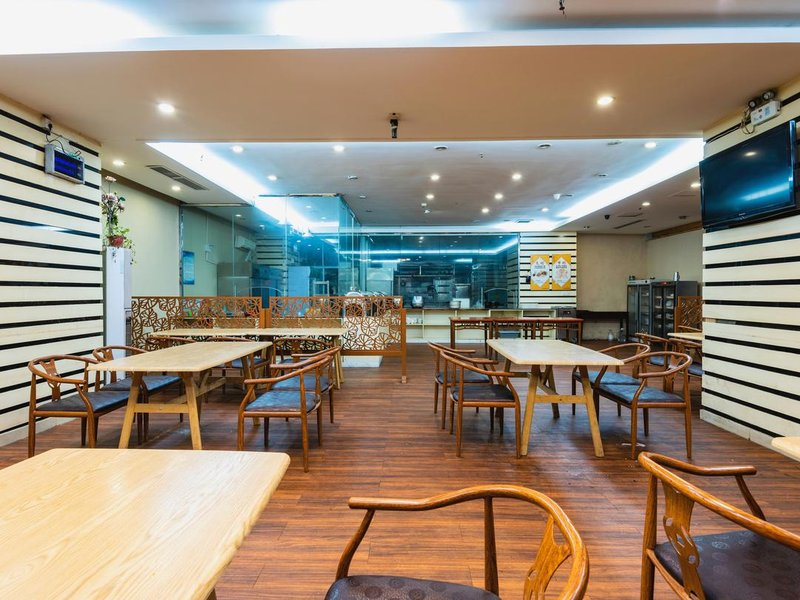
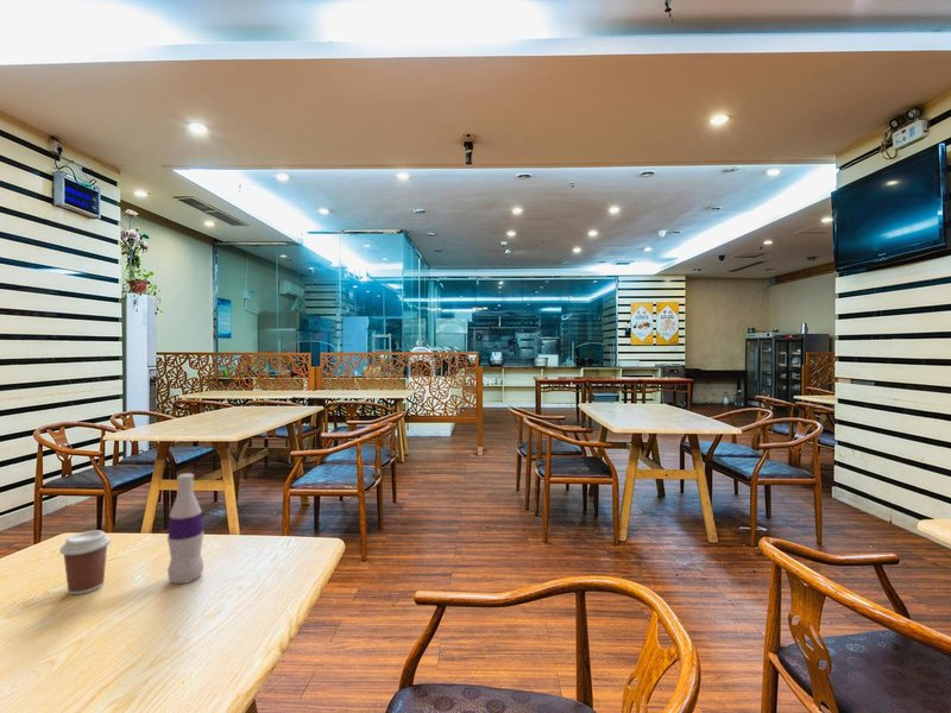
+ bottle [166,472,204,585]
+ coffee cup [58,530,112,595]
